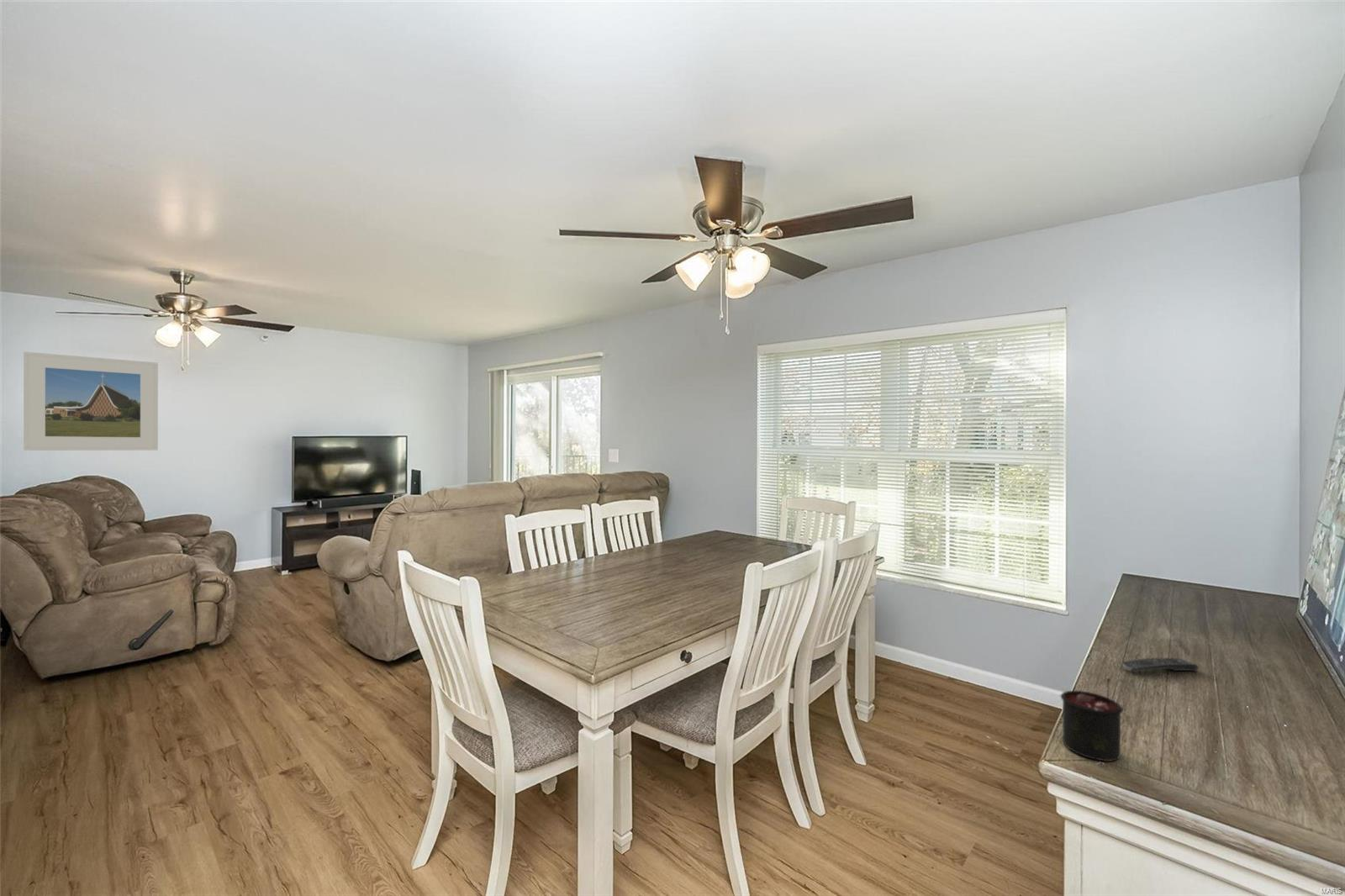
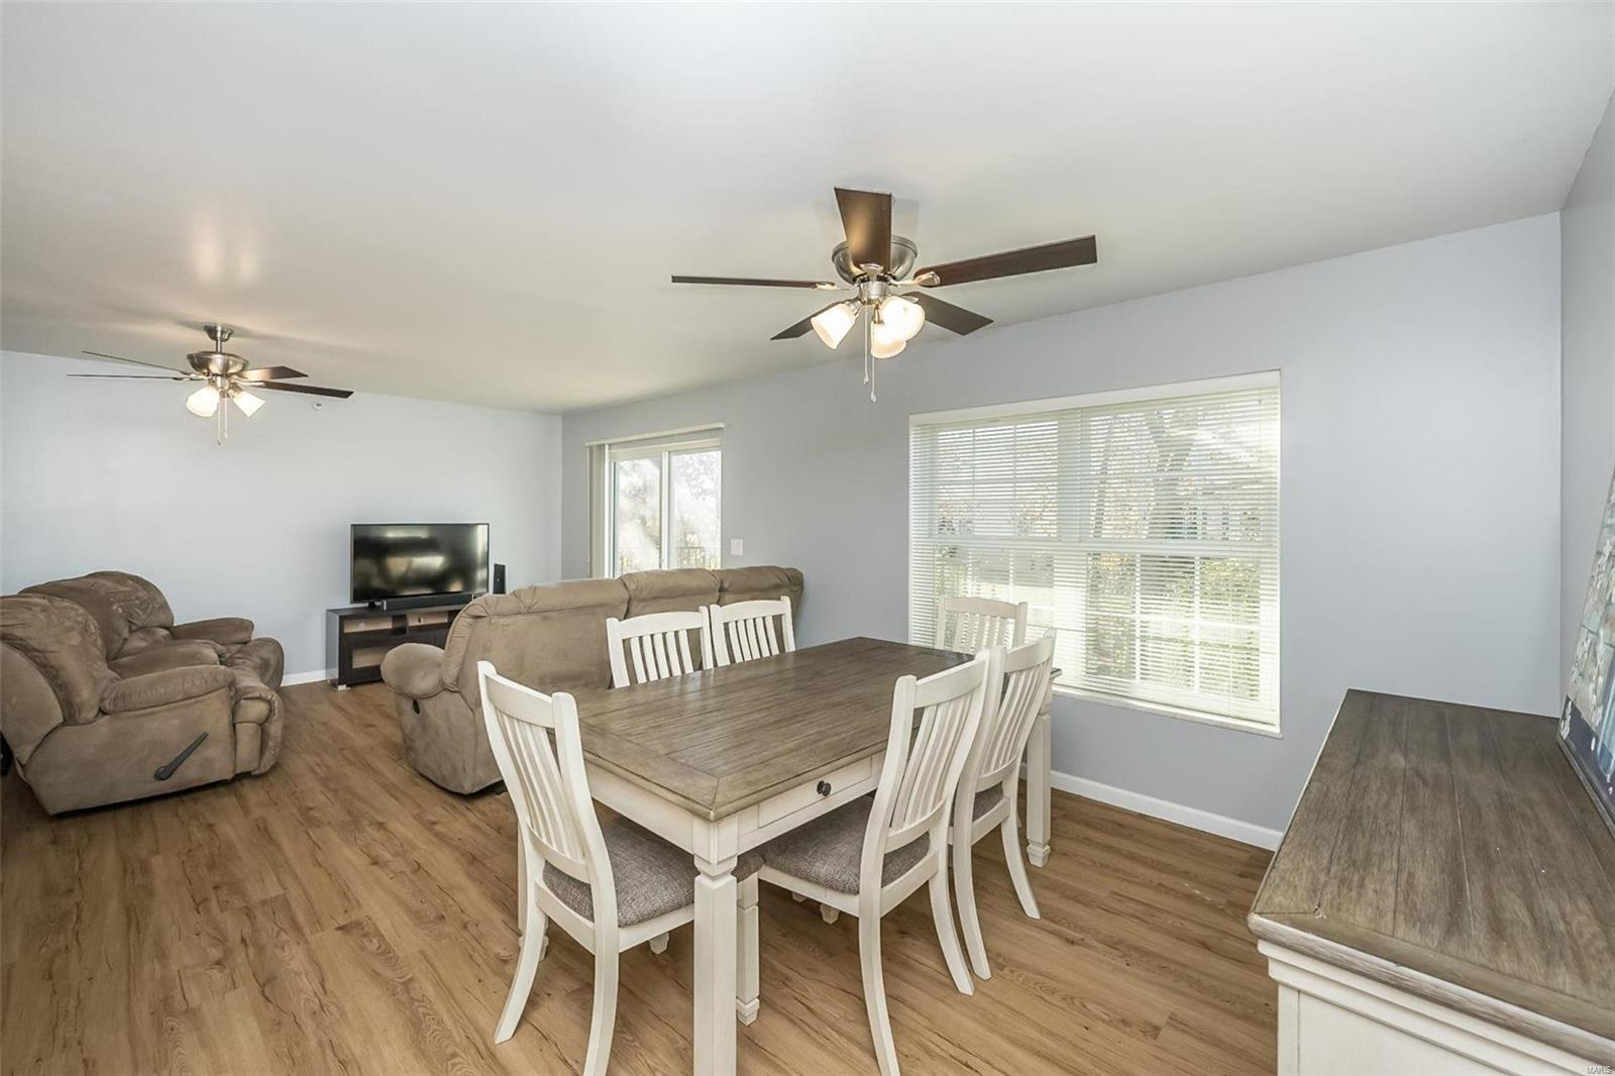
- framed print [23,351,159,451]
- remote control [1122,657,1200,672]
- candle [1059,677,1125,762]
